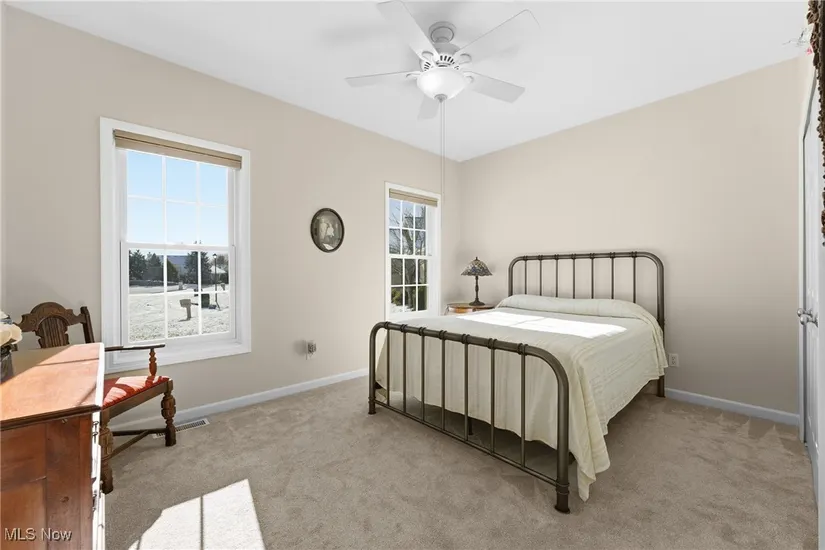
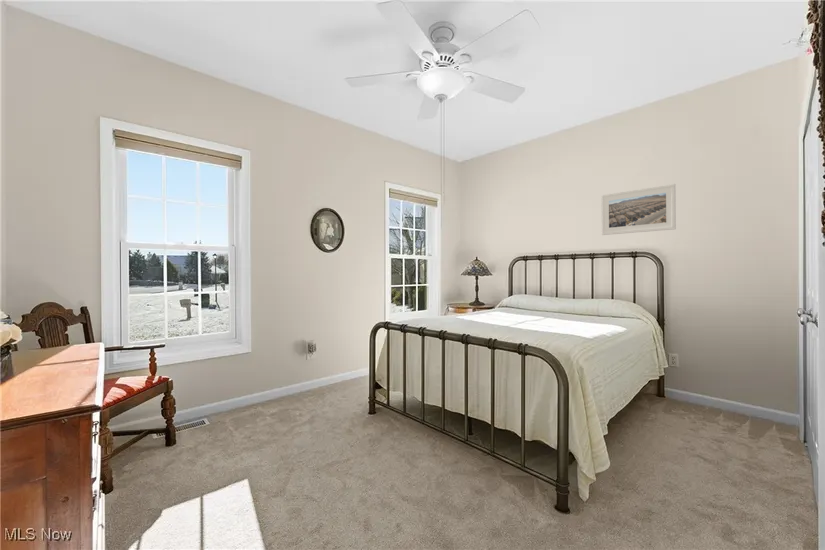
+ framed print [600,183,677,236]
